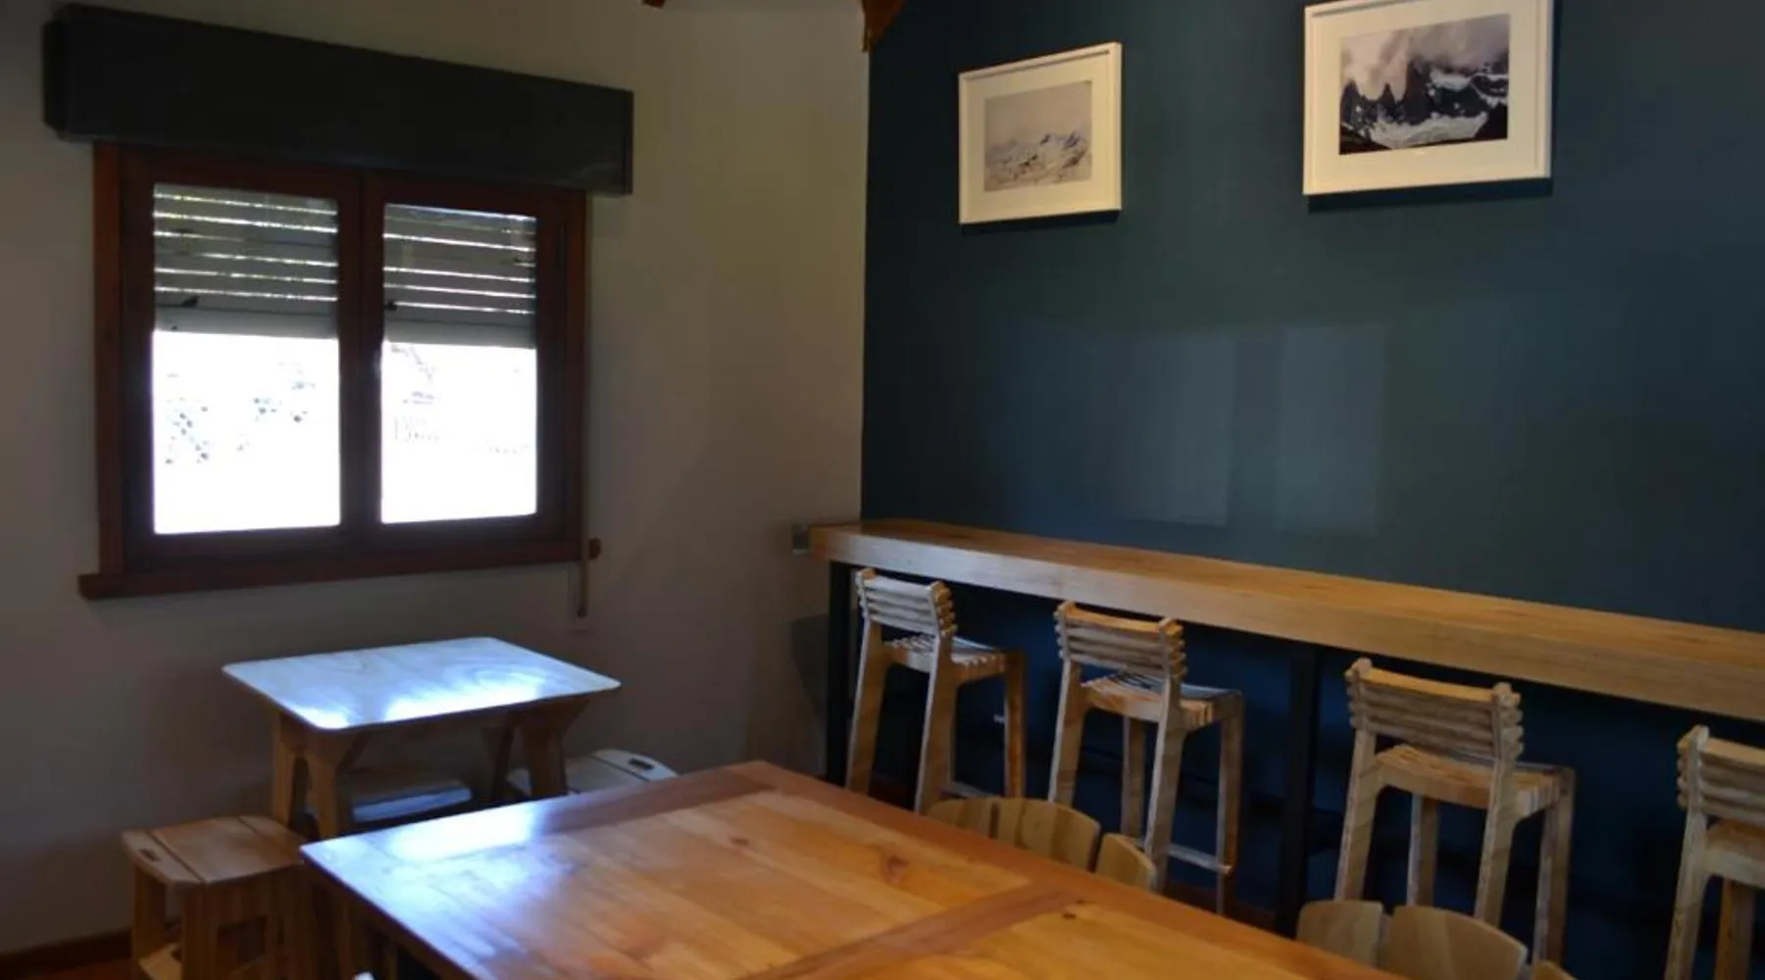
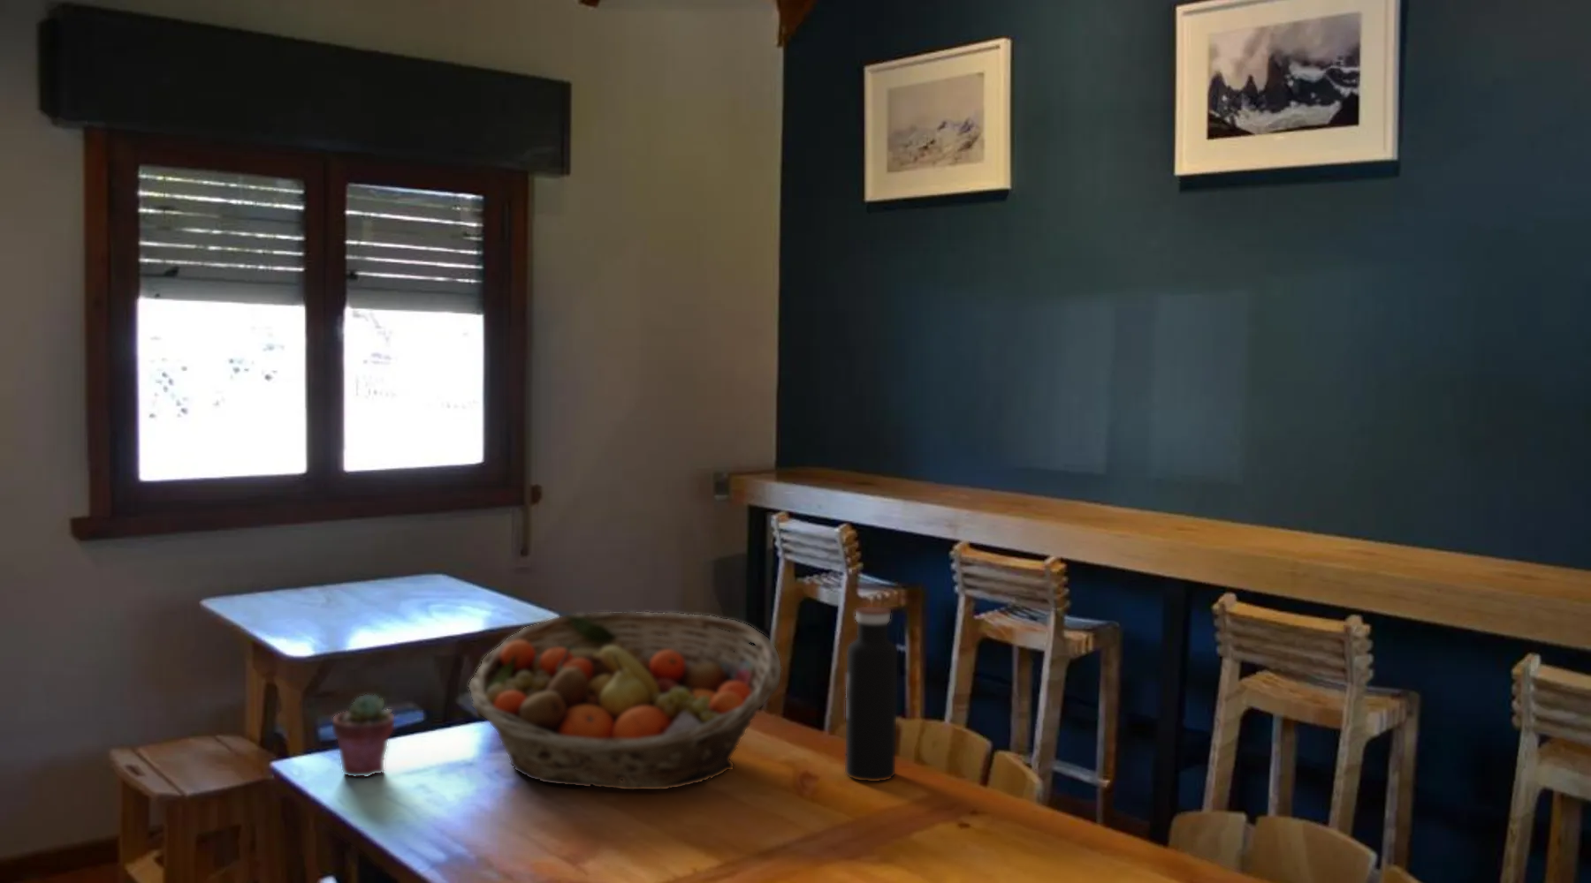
+ fruit basket [468,611,782,792]
+ potted succulent [332,693,395,778]
+ water bottle [844,606,898,782]
